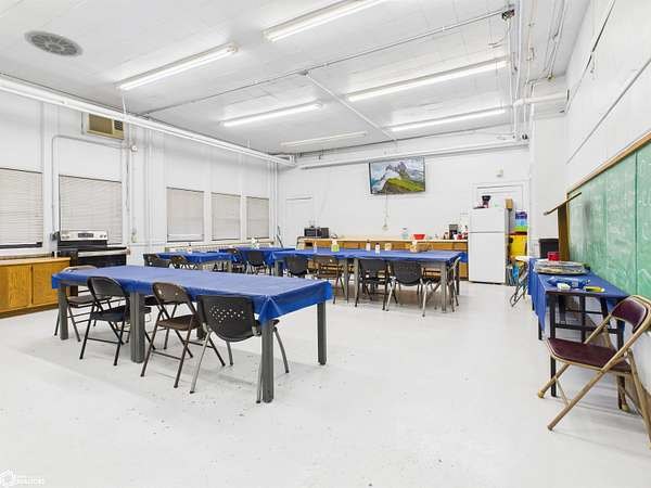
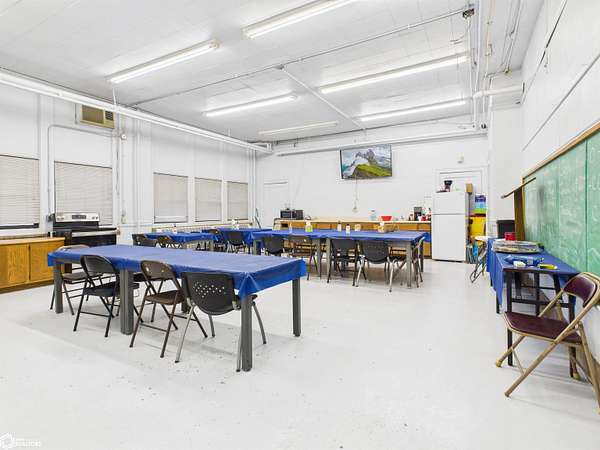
- ceiling vent [23,29,85,59]
